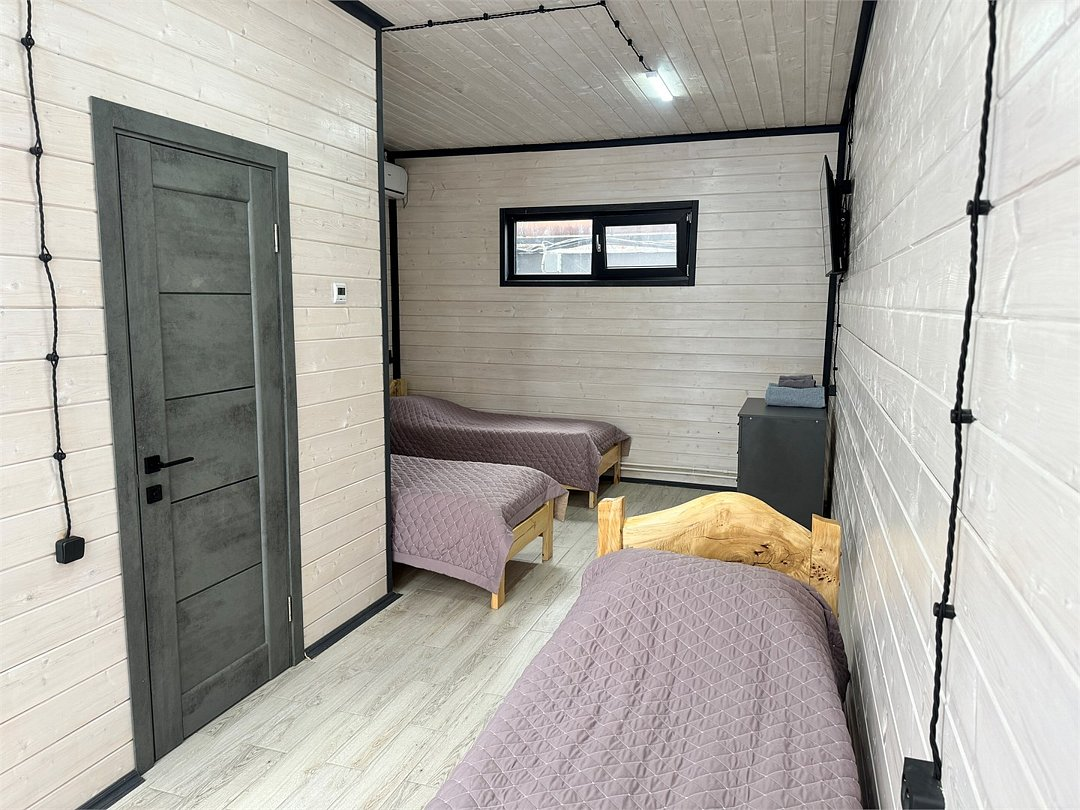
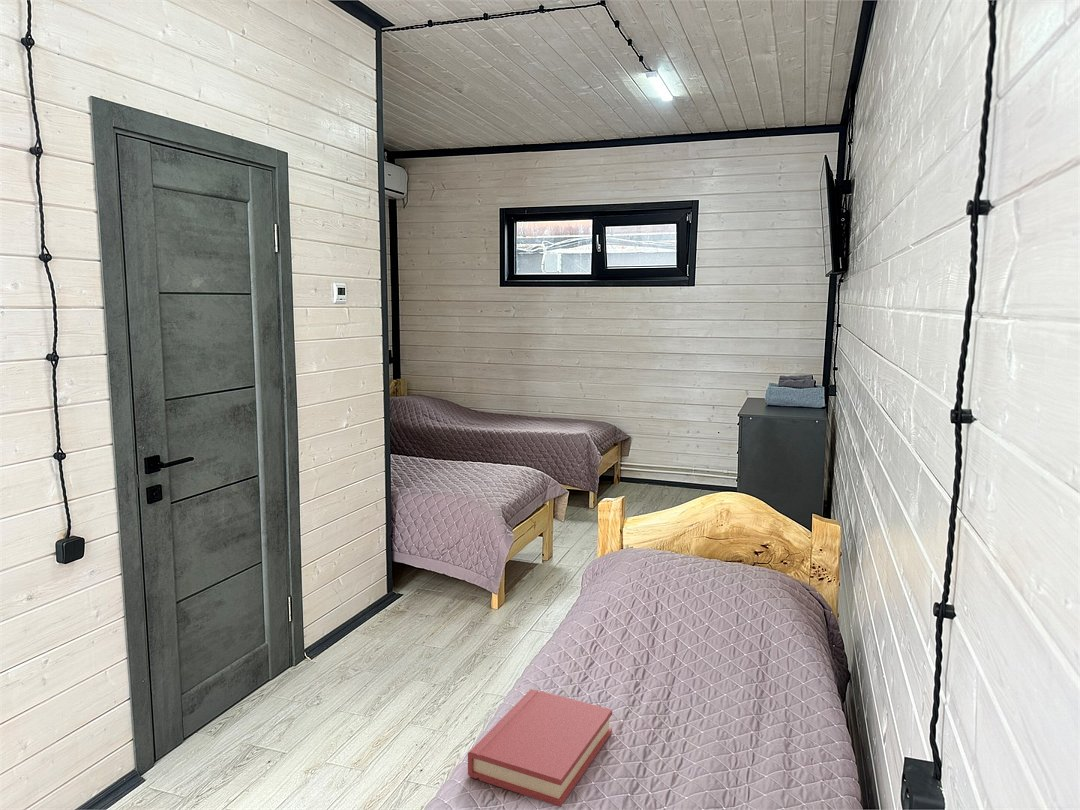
+ hardback book [467,688,613,808]
